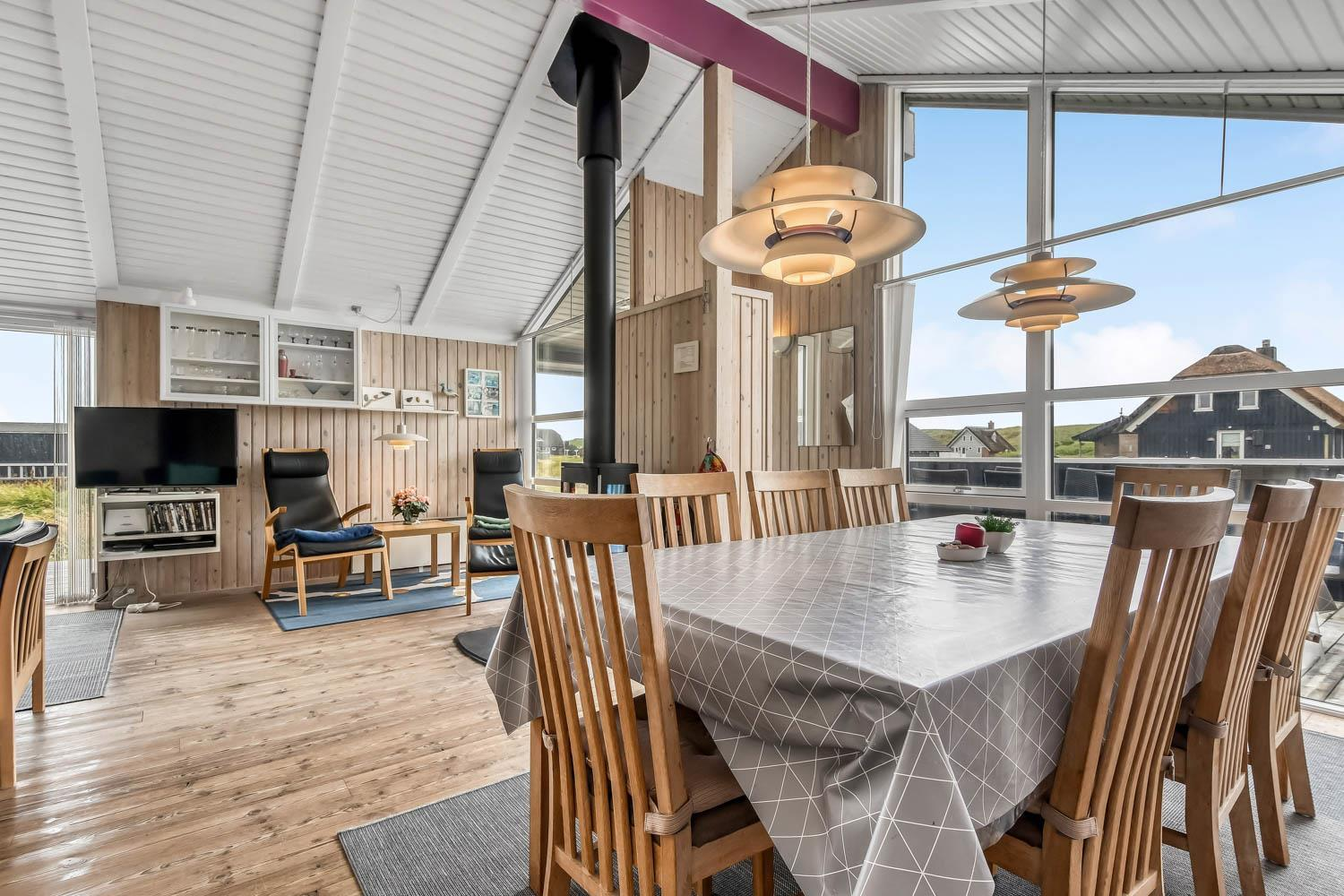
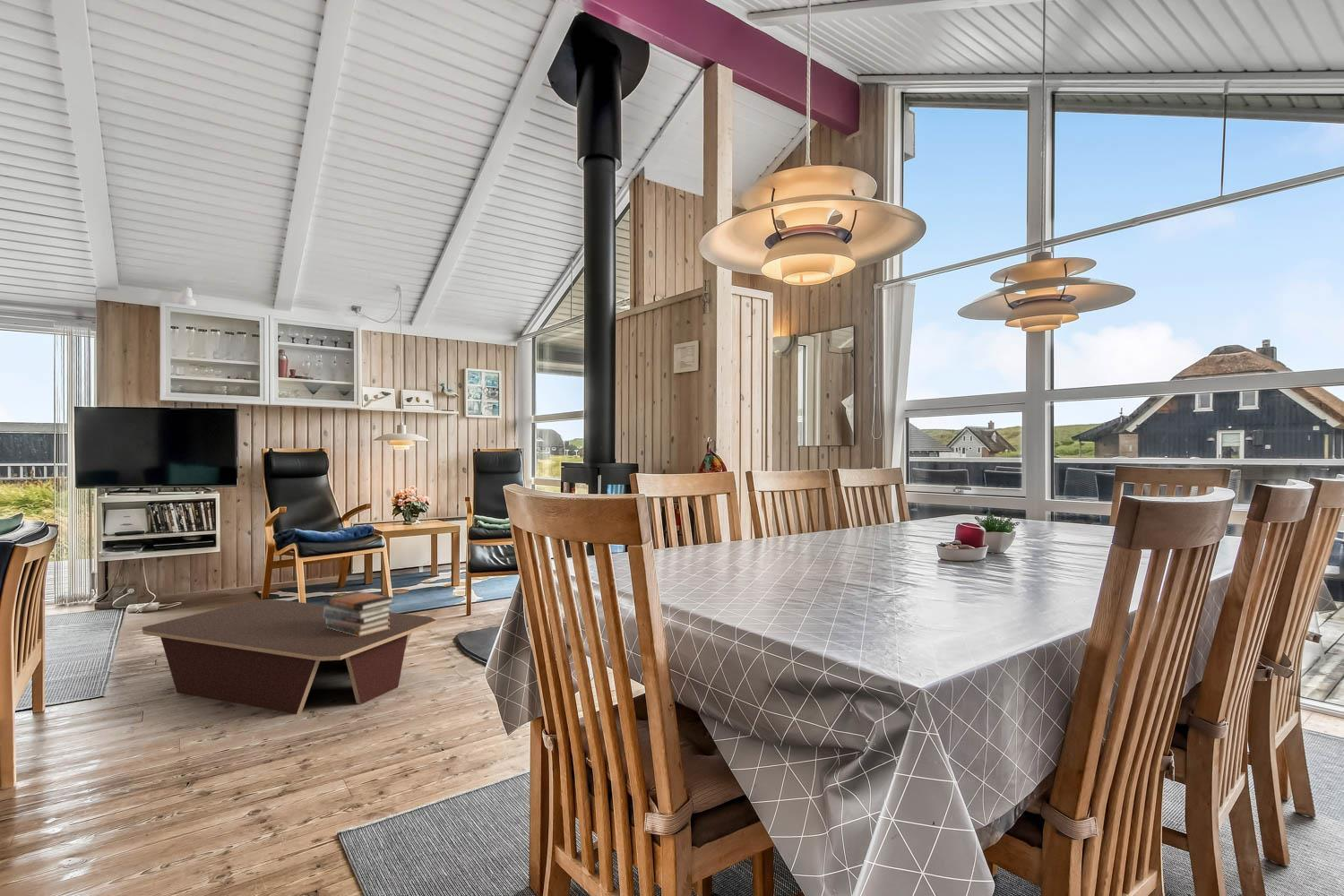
+ coffee table [142,599,437,715]
+ book stack [323,590,395,636]
